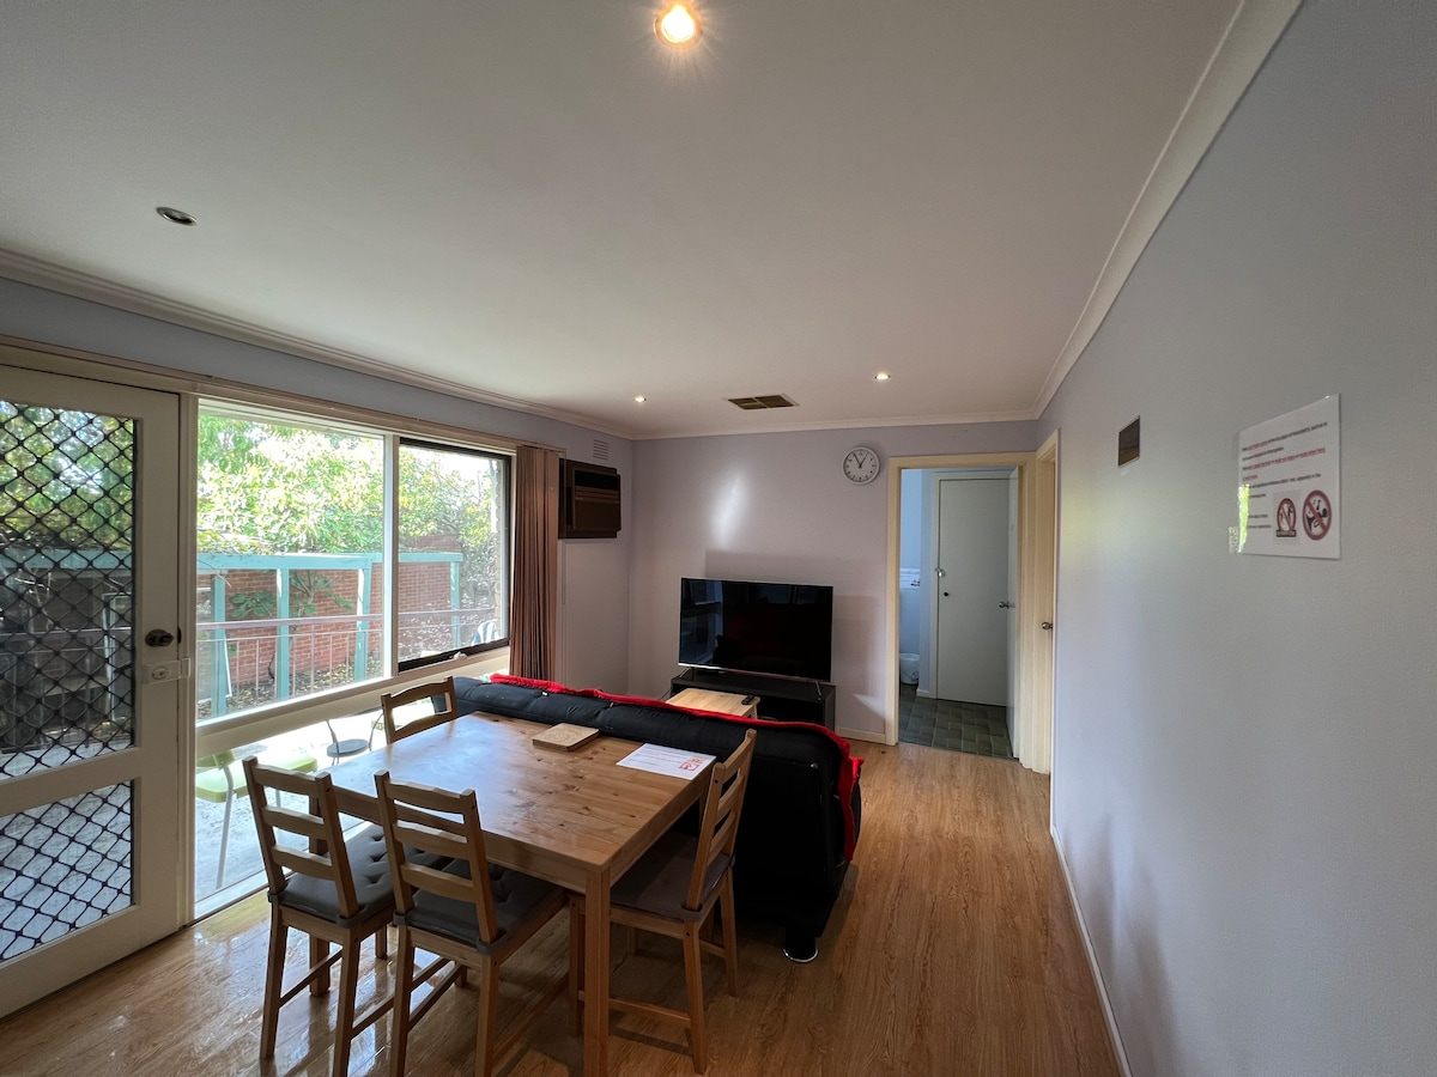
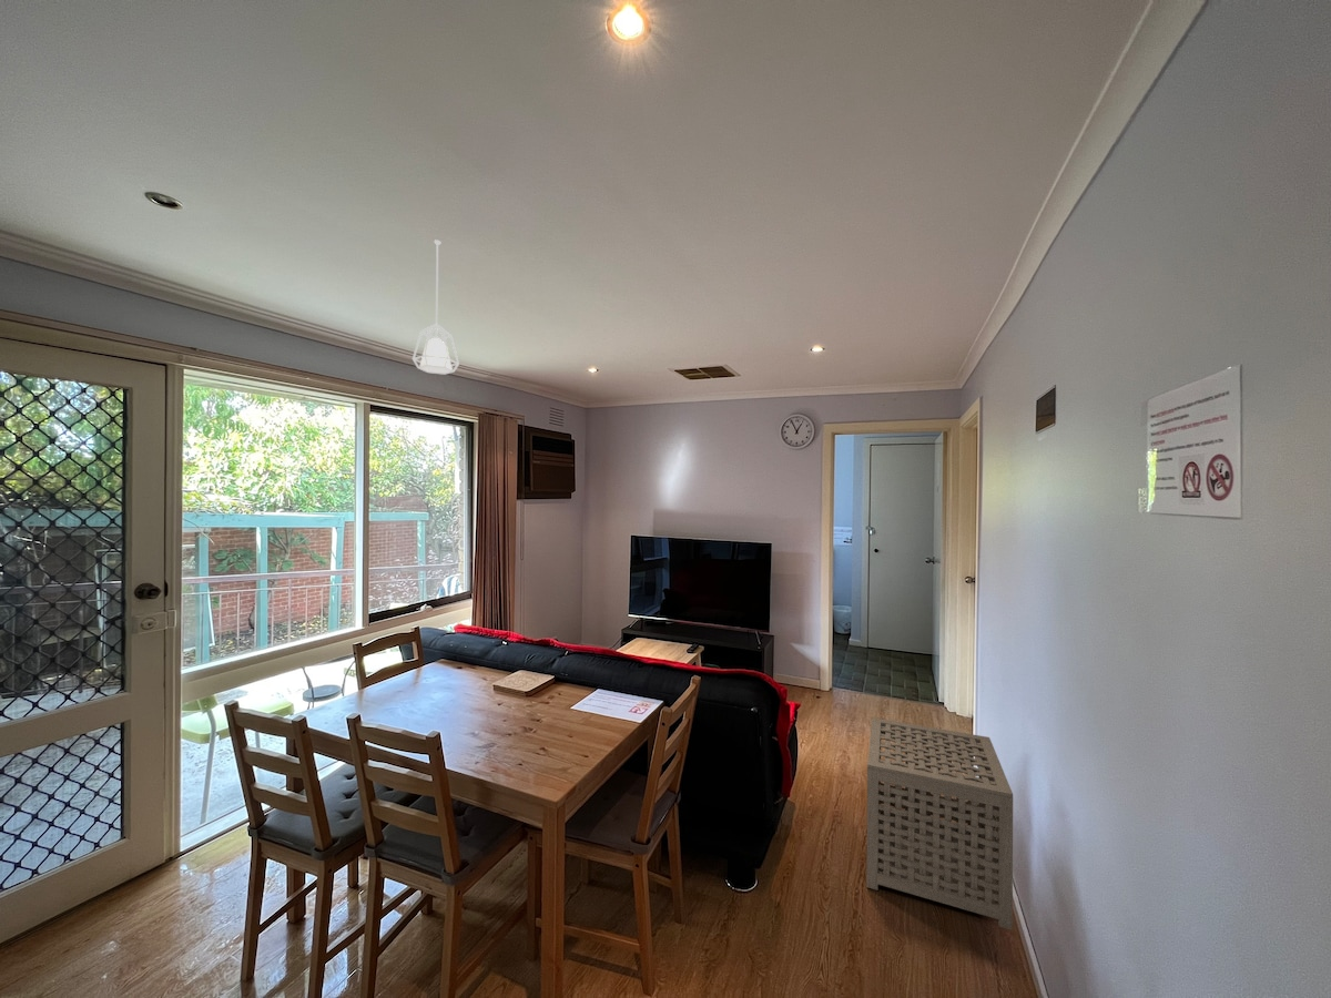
+ side table [865,716,1014,931]
+ pendant lamp [412,238,460,376]
